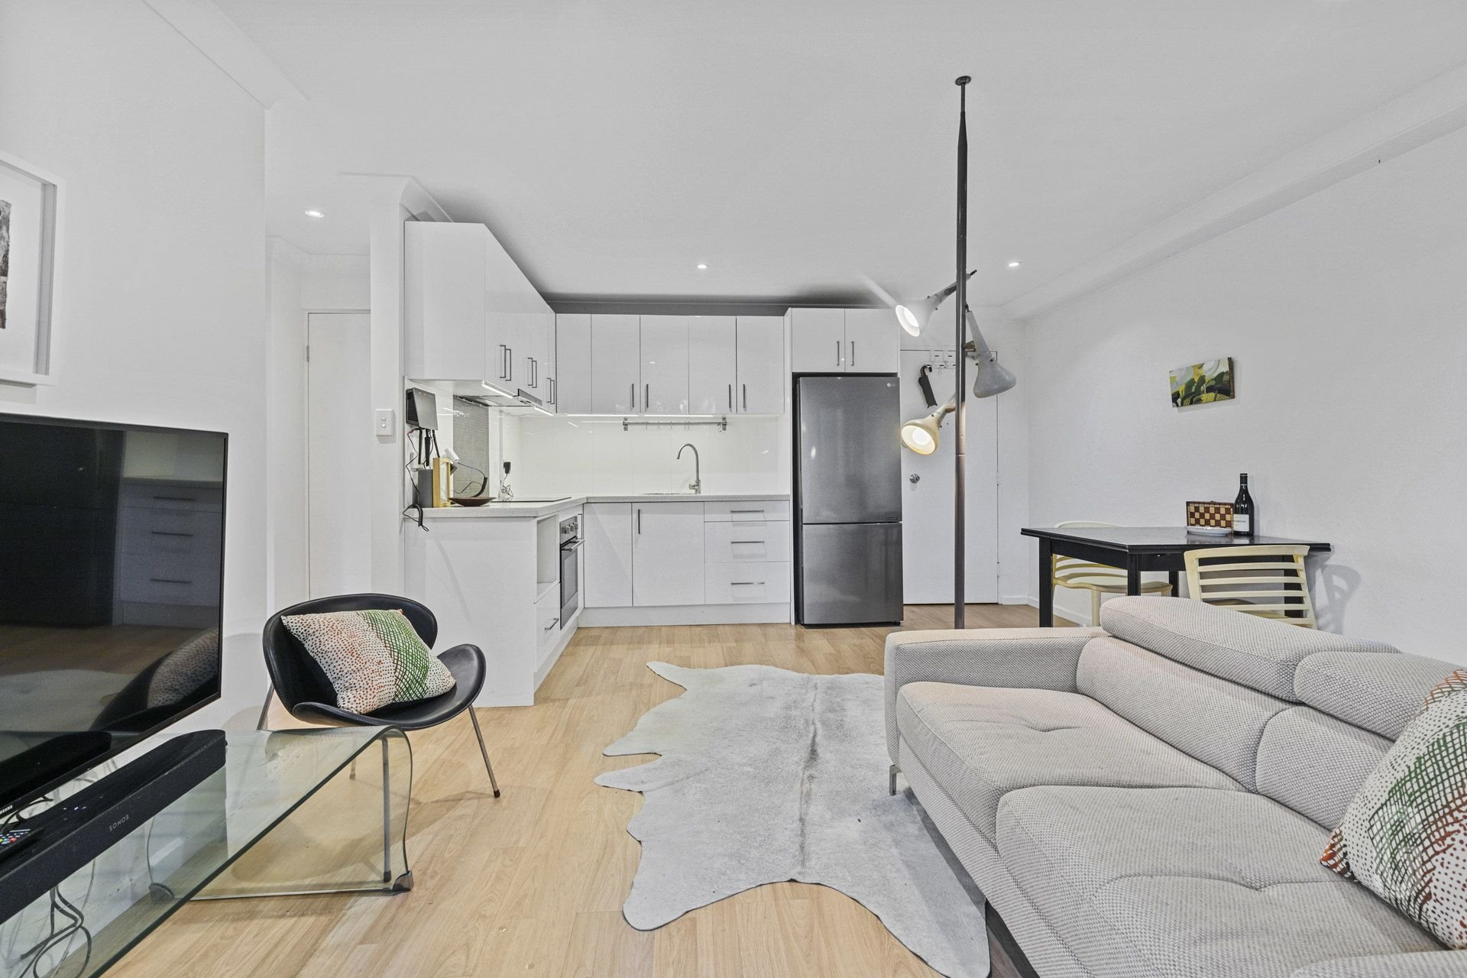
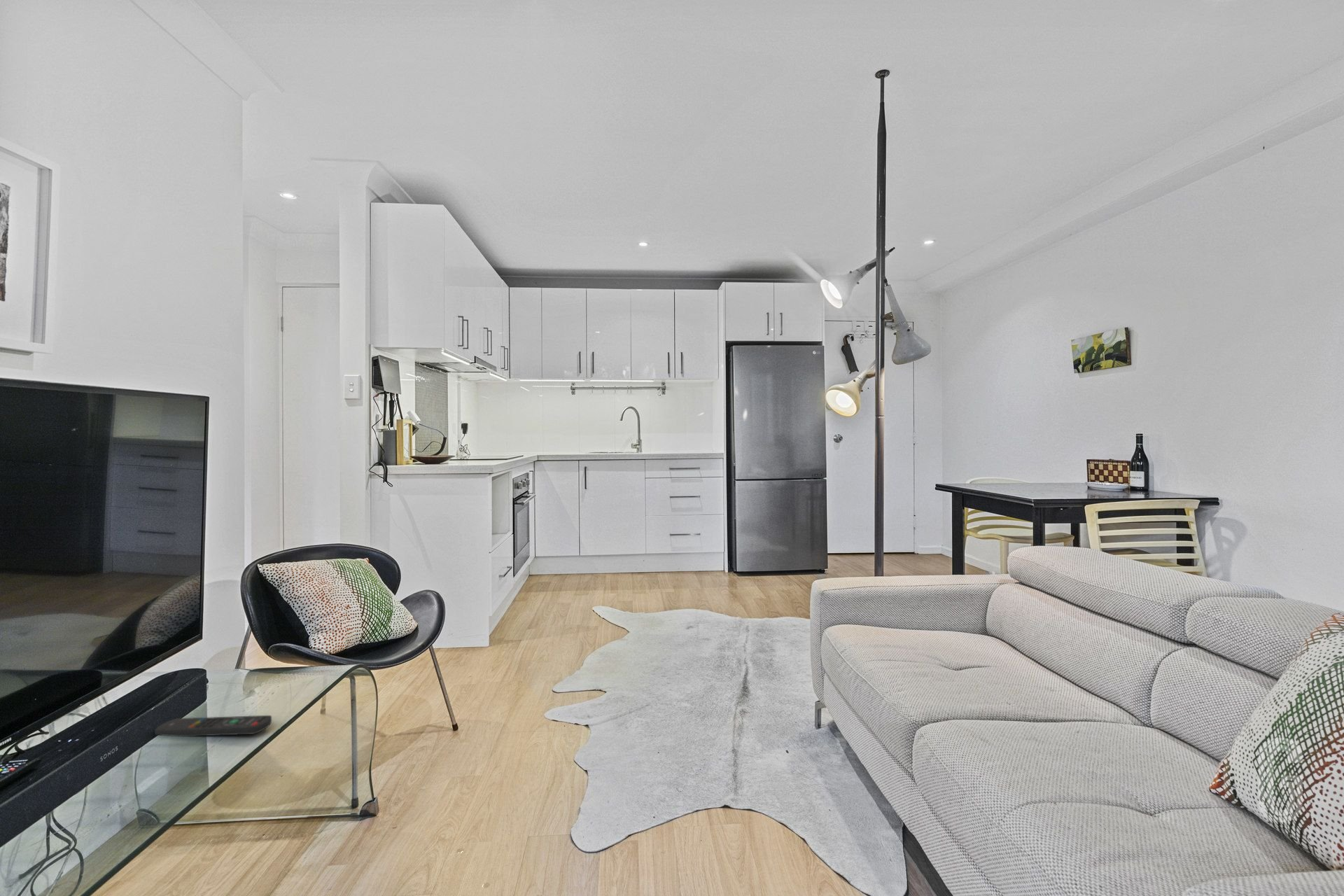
+ remote control [154,715,272,737]
